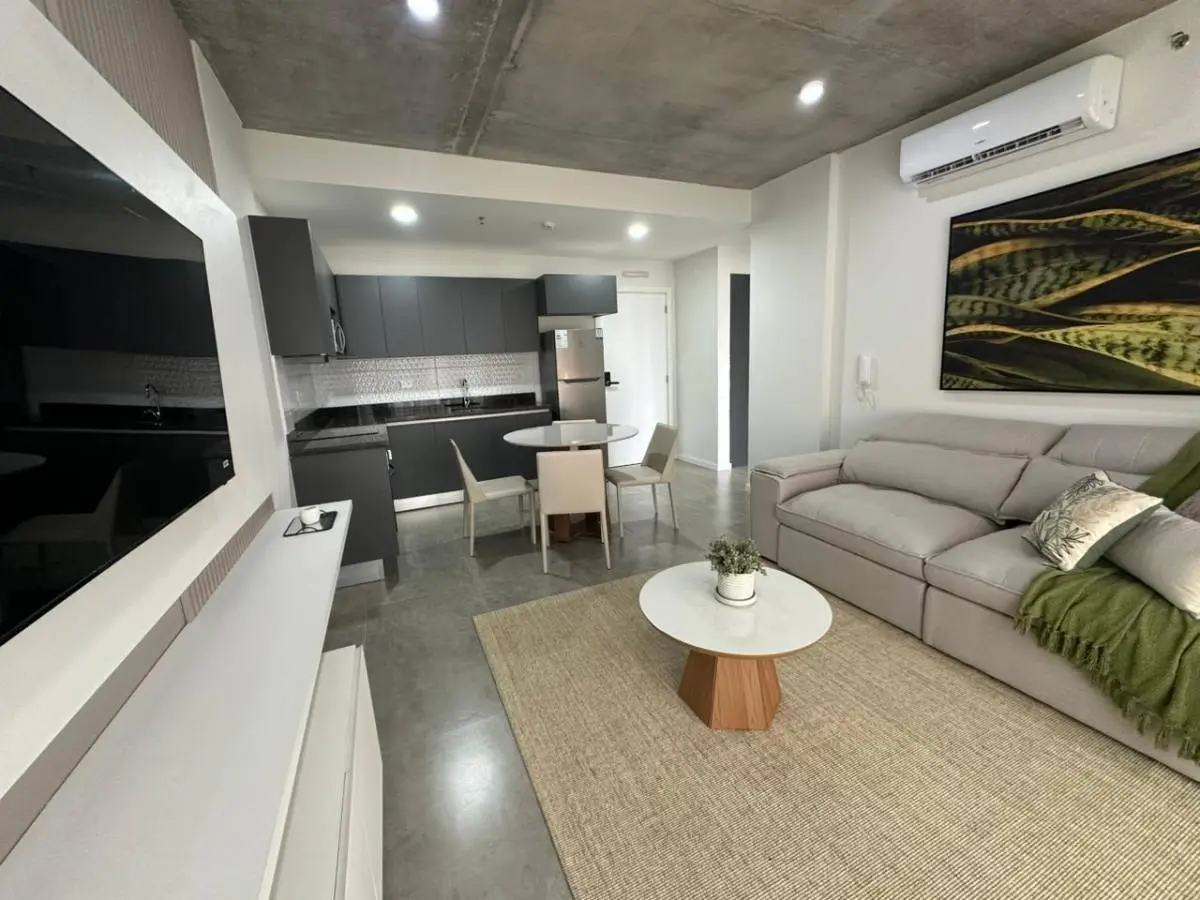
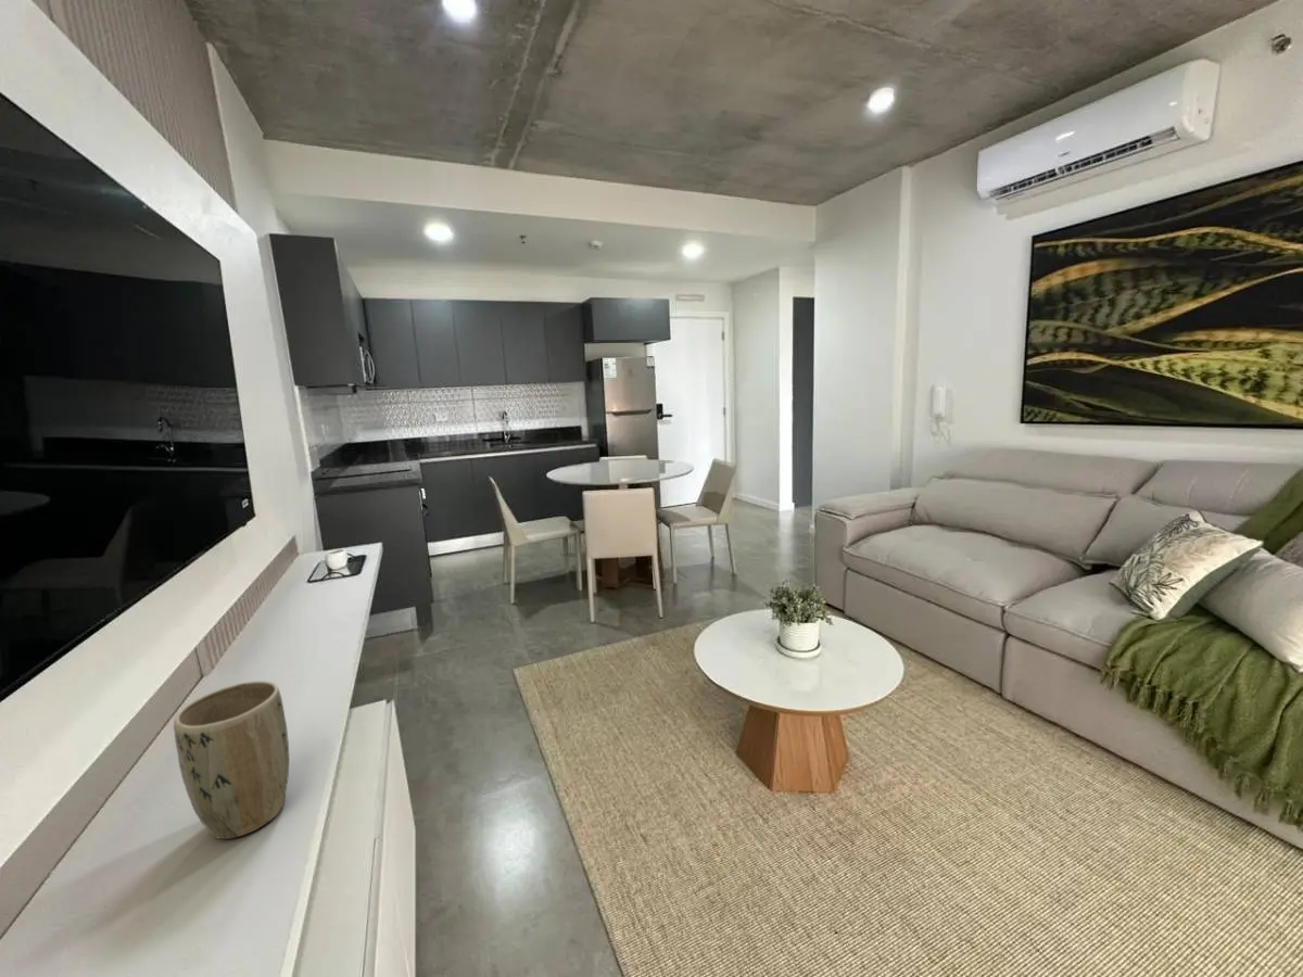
+ plant pot [173,680,290,840]
